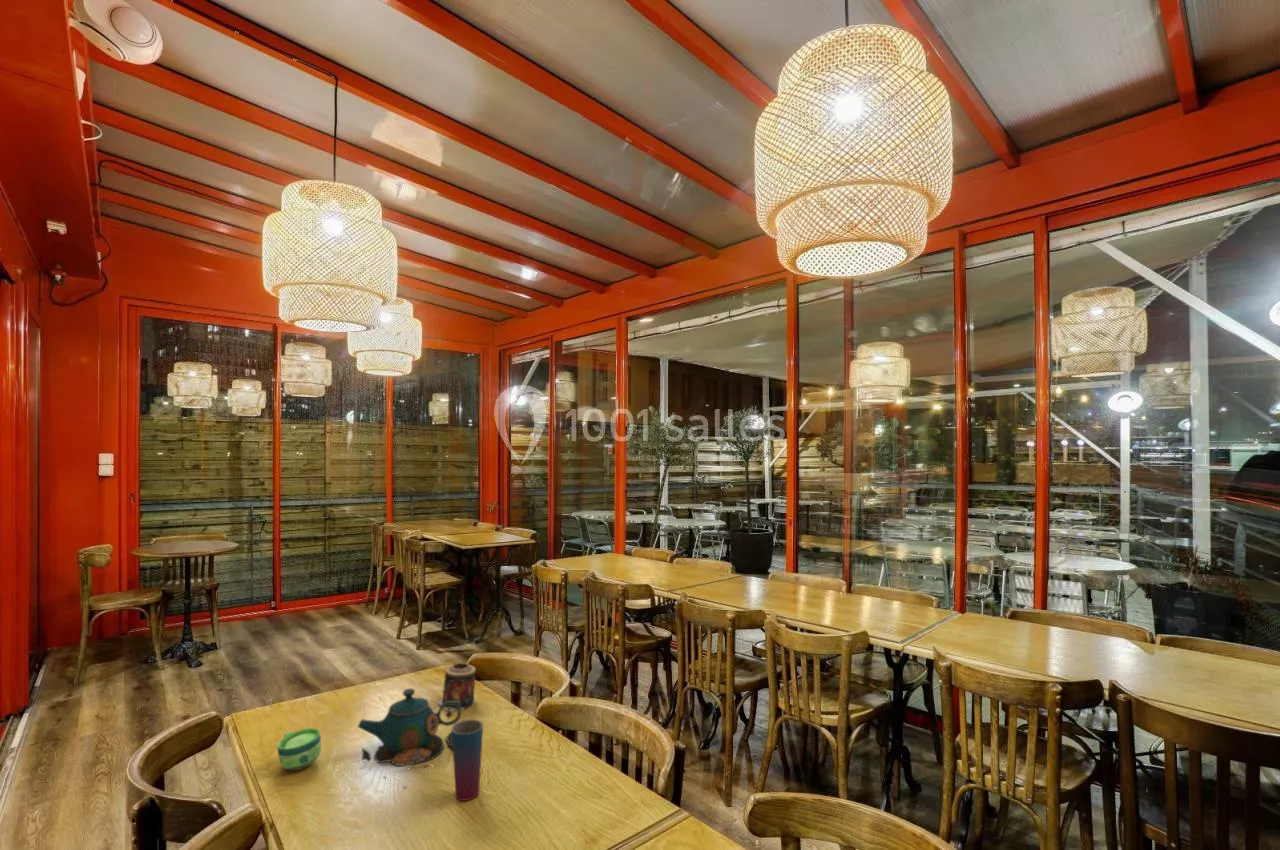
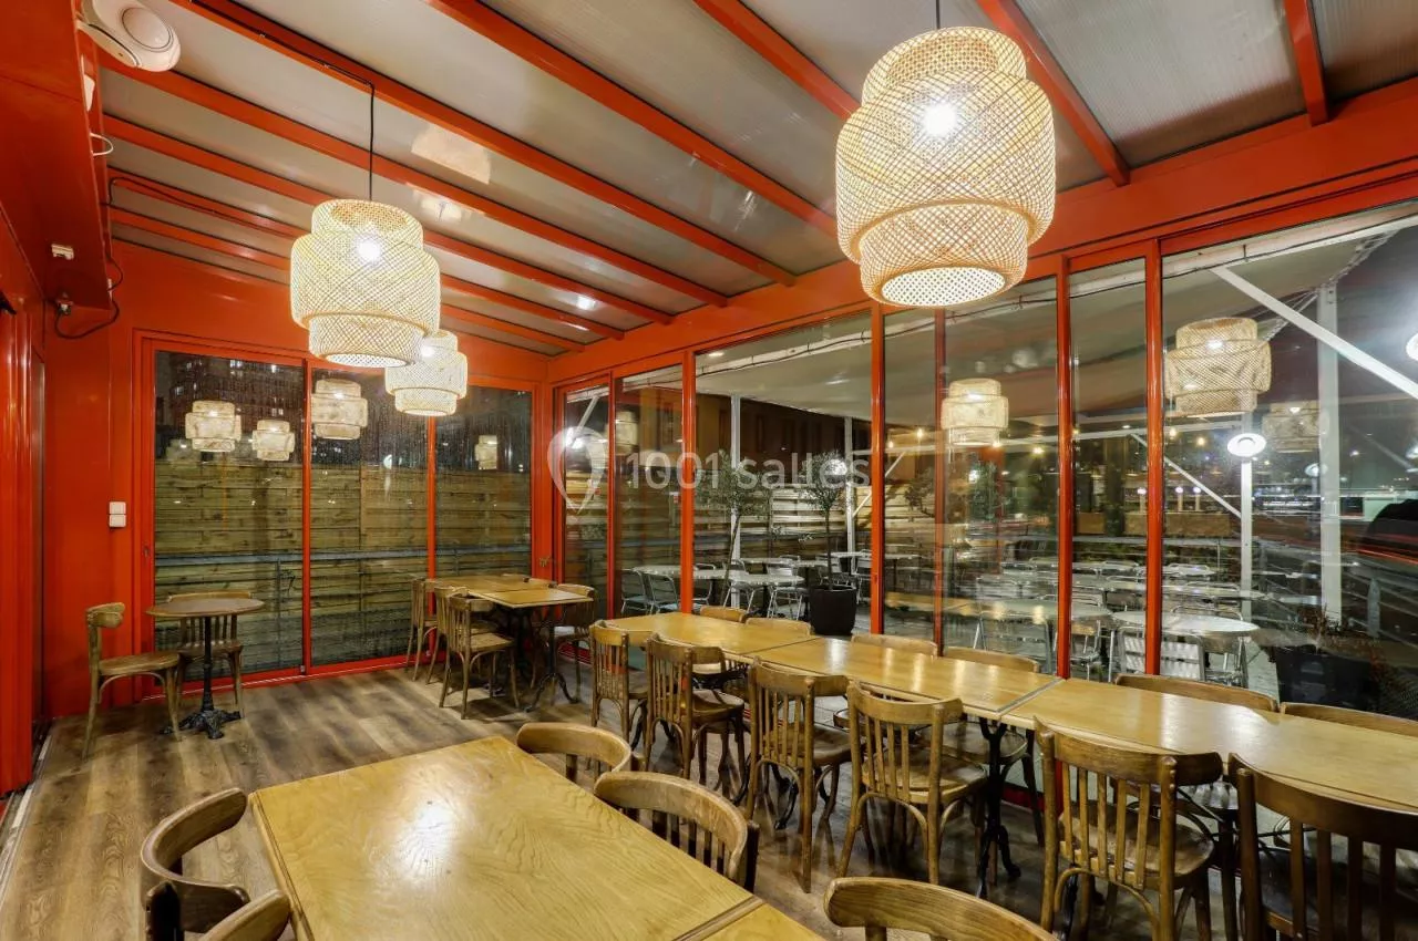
- candle [437,662,477,713]
- teapot [357,688,463,769]
- cup [450,718,484,802]
- cup [276,727,322,771]
